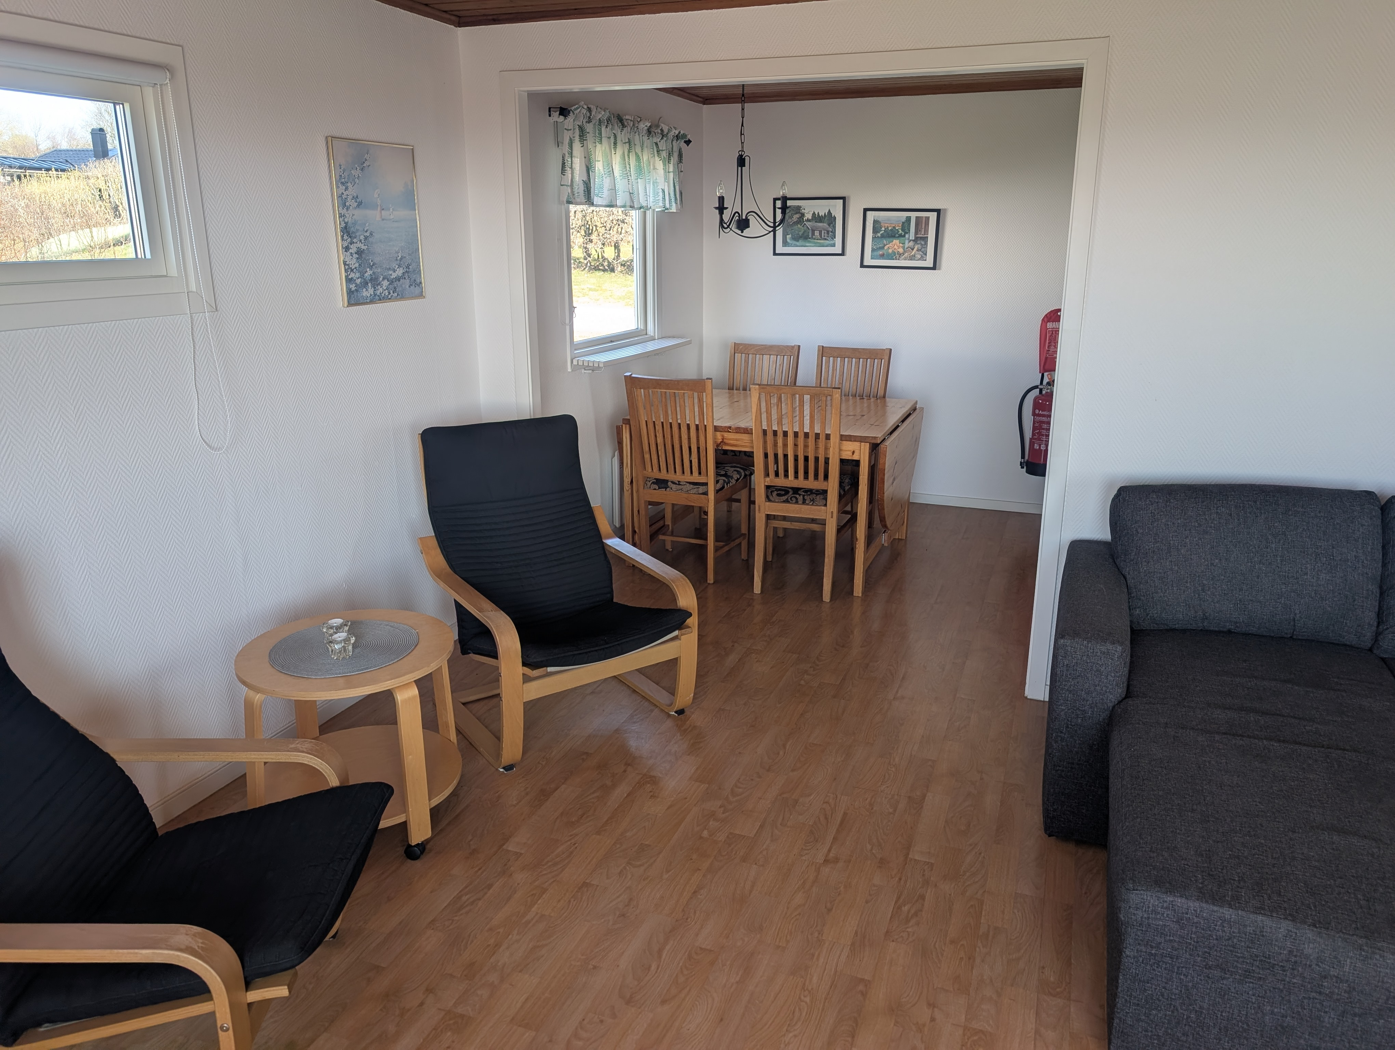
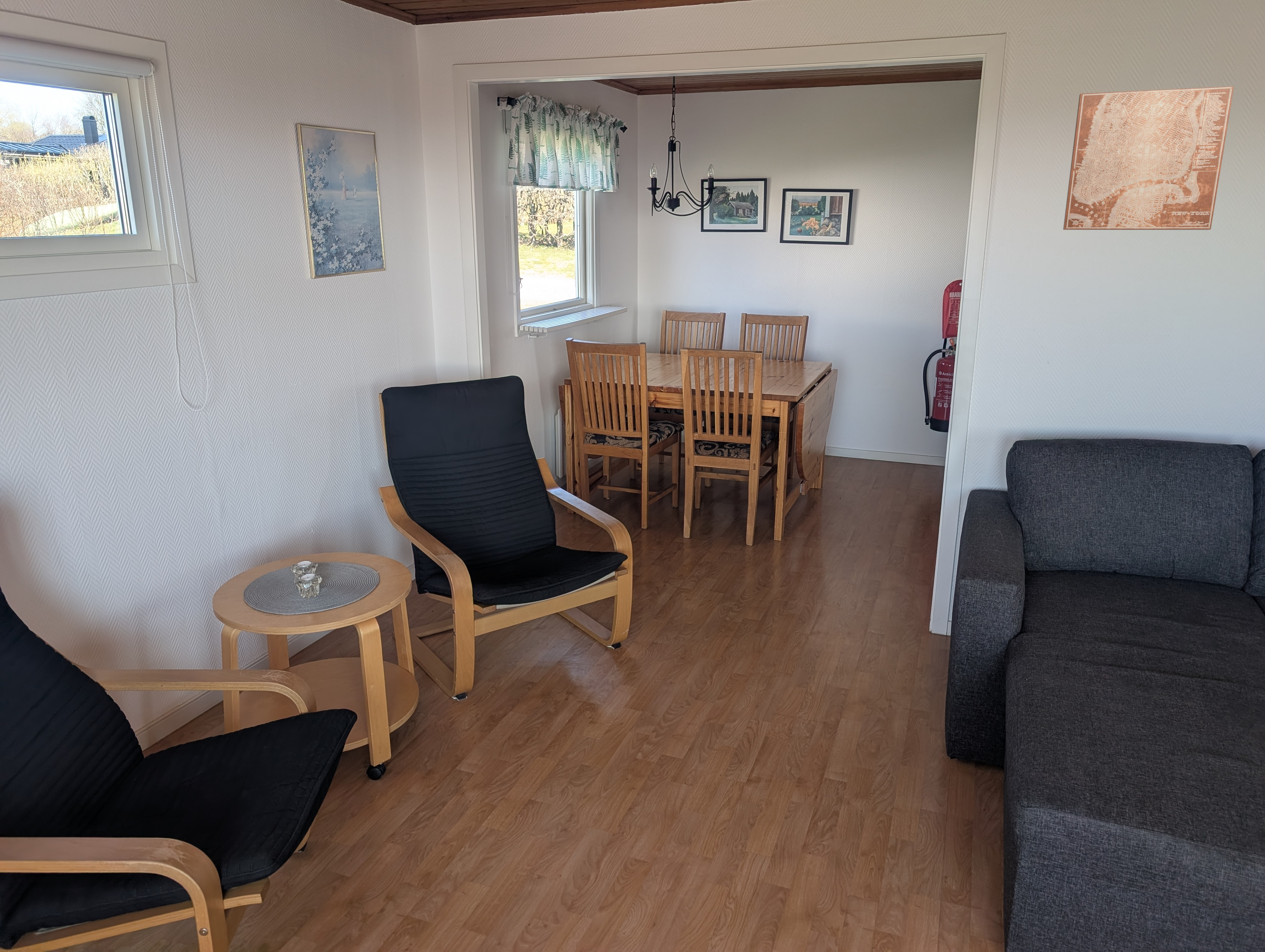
+ wall art [1063,86,1234,230]
